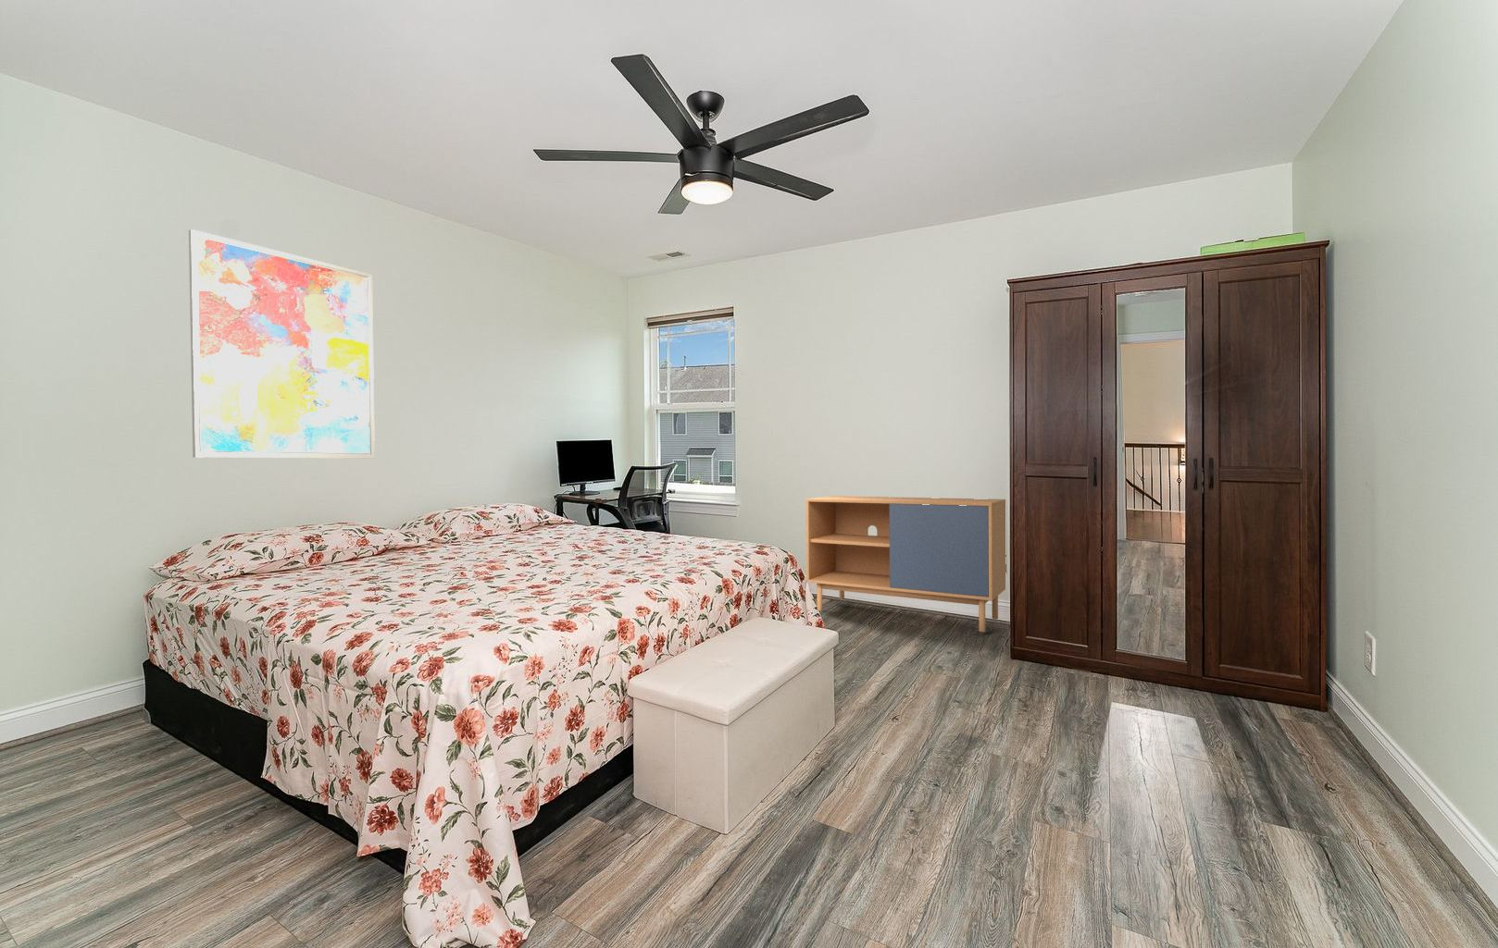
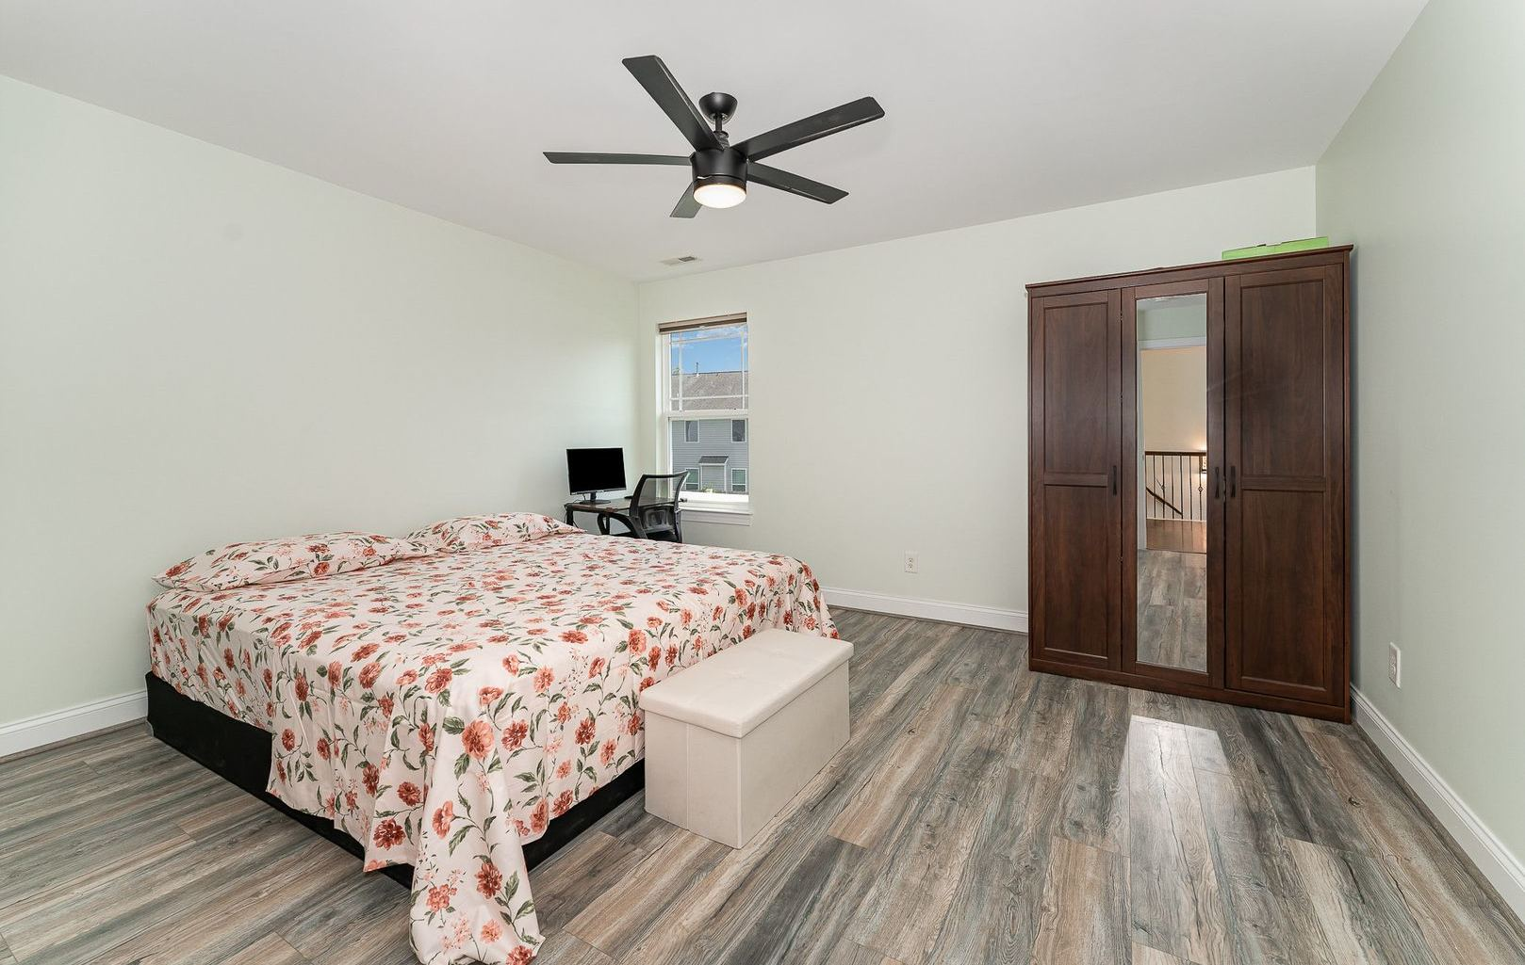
- storage cabinet [805,495,1008,633]
- wall art [188,228,376,459]
